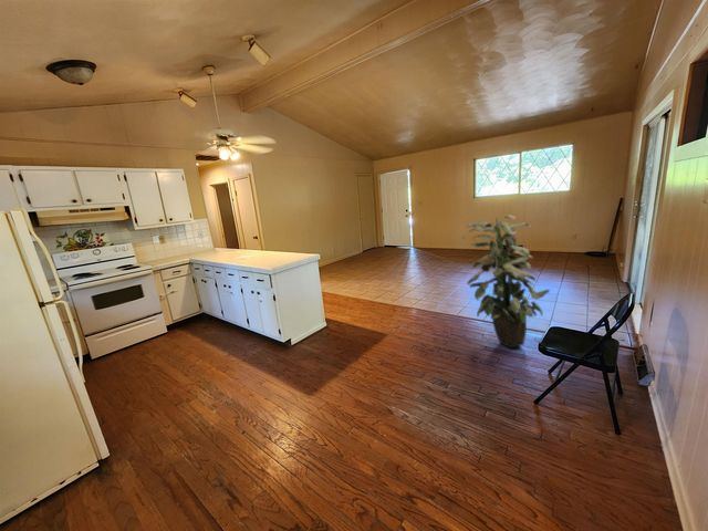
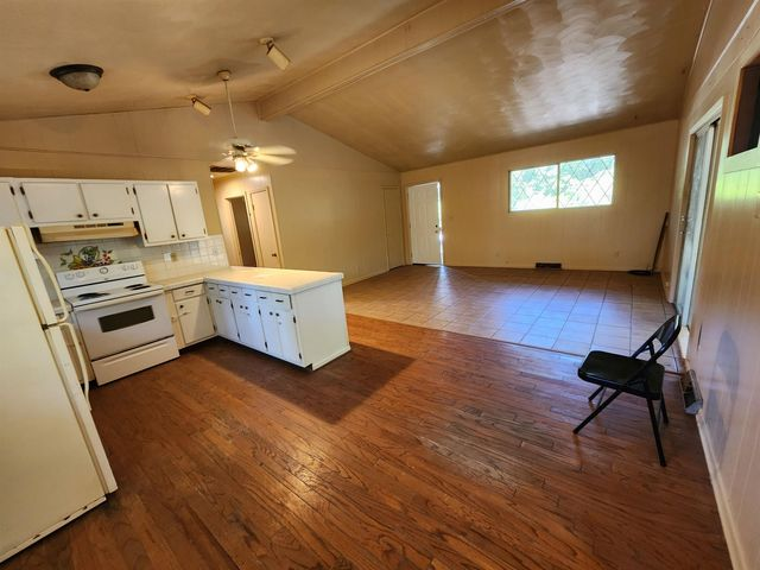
- indoor plant [466,214,551,348]
